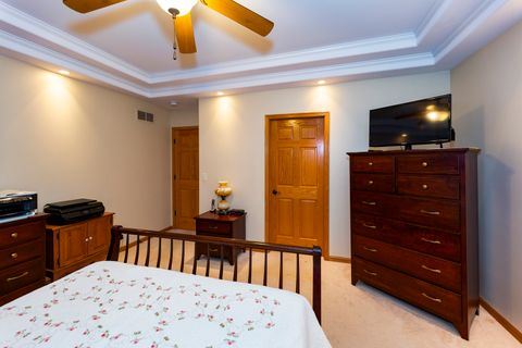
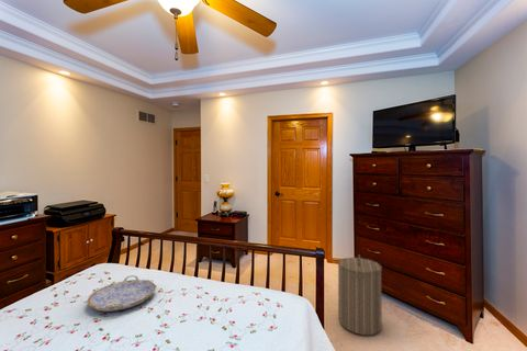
+ serving tray [87,274,157,313]
+ laundry hamper [337,253,383,336]
